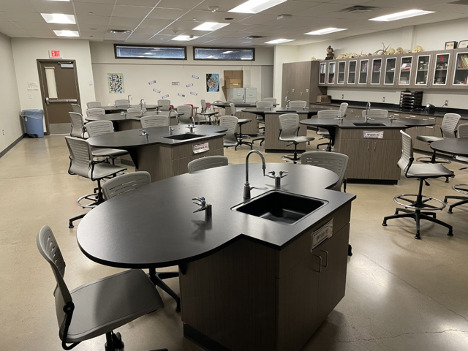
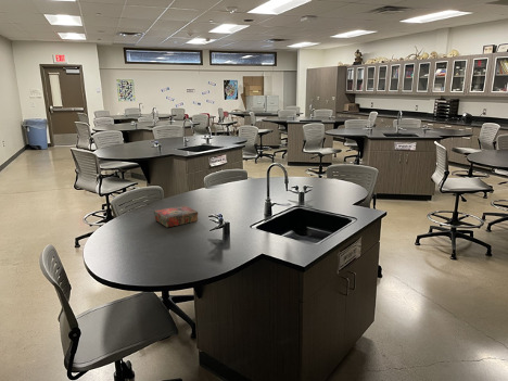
+ book [153,204,199,229]
